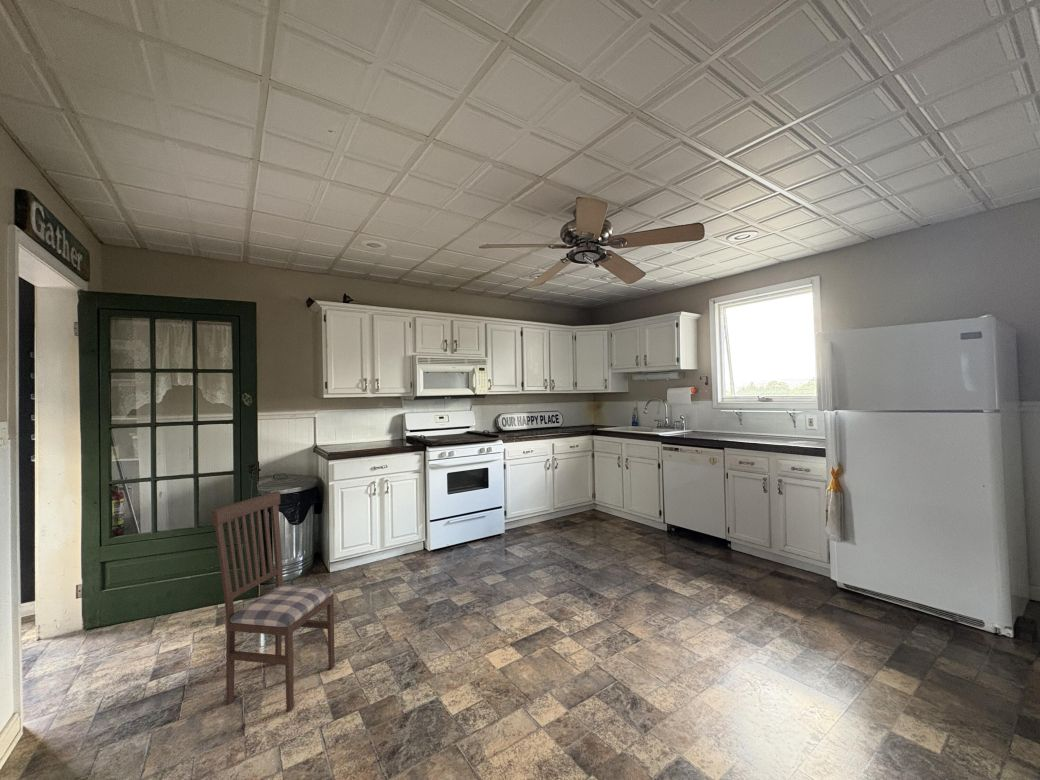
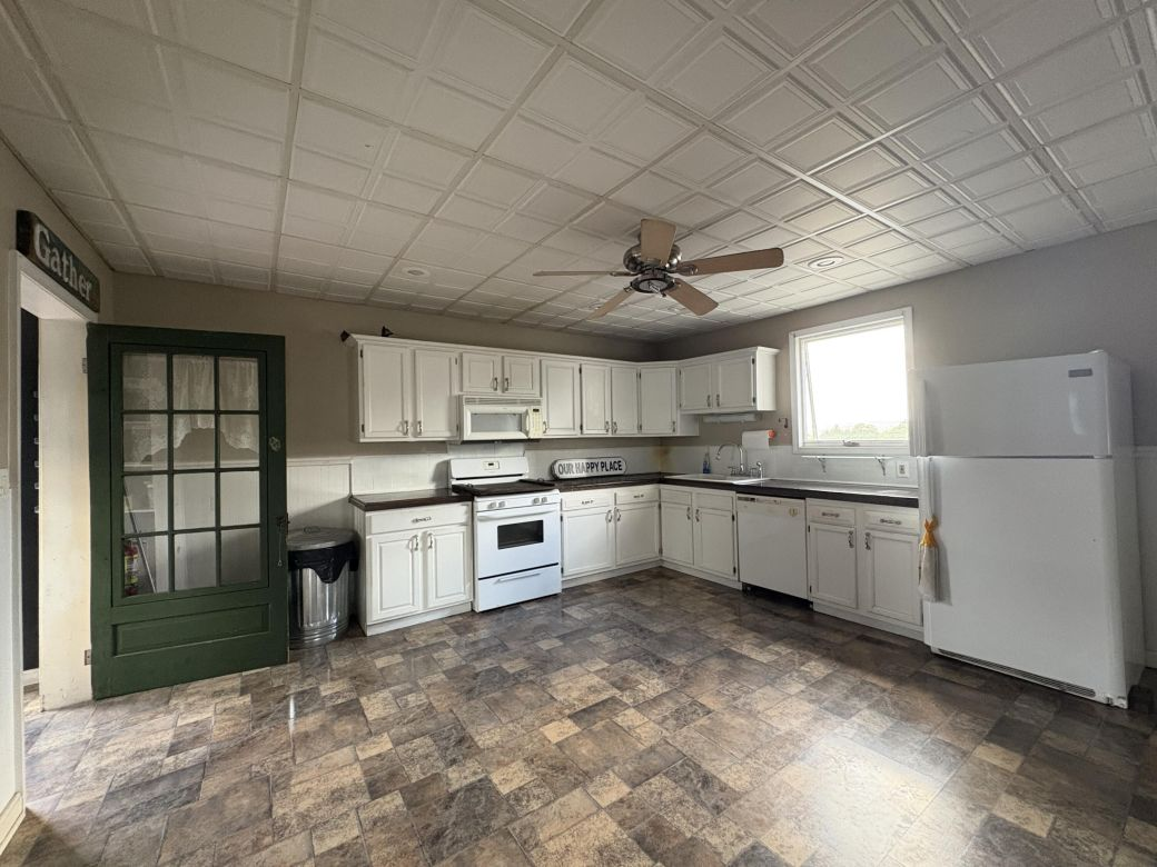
- dining chair [211,491,336,713]
